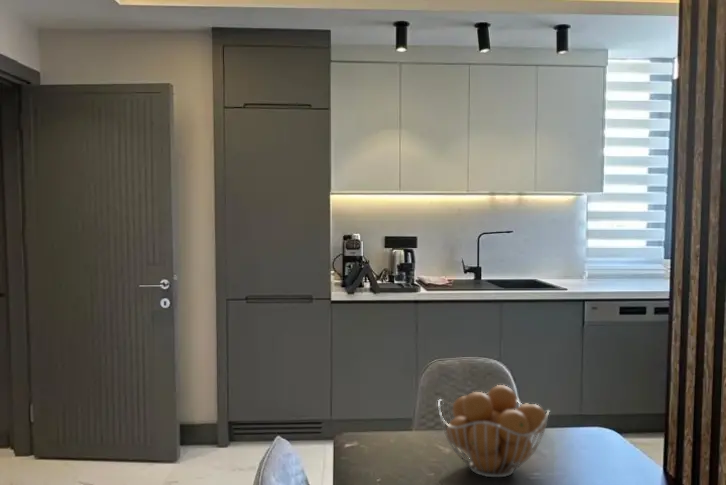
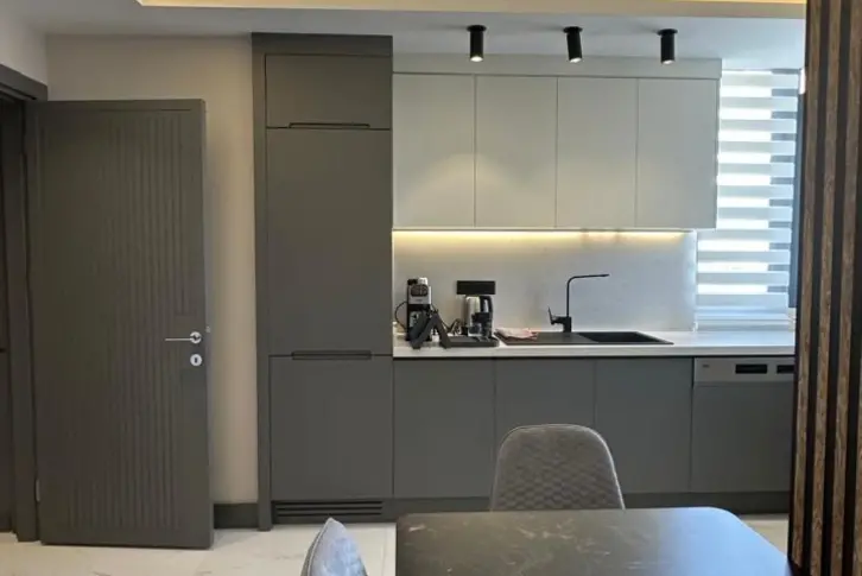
- fruit basket [437,384,550,478]
